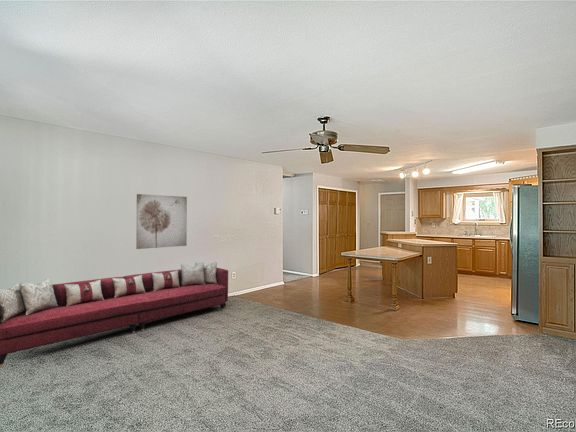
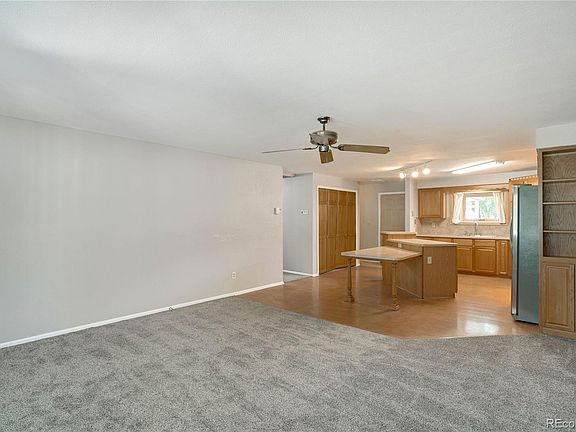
- sofa [0,261,229,368]
- wall art [135,193,188,250]
